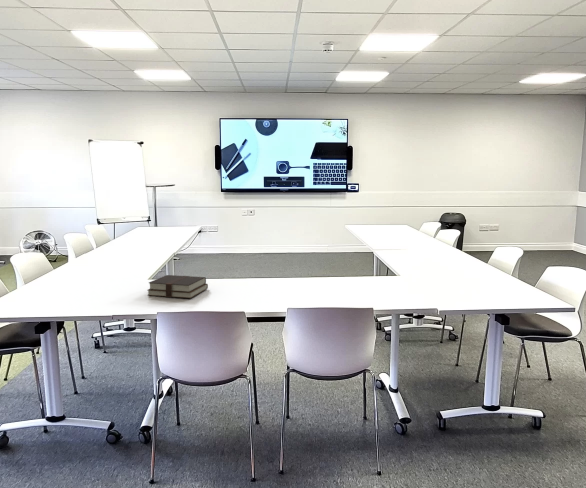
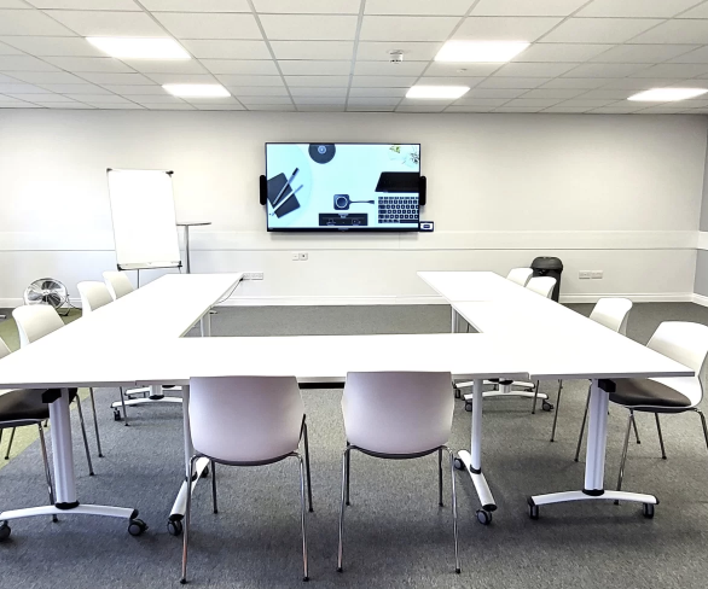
- bible [147,274,209,299]
